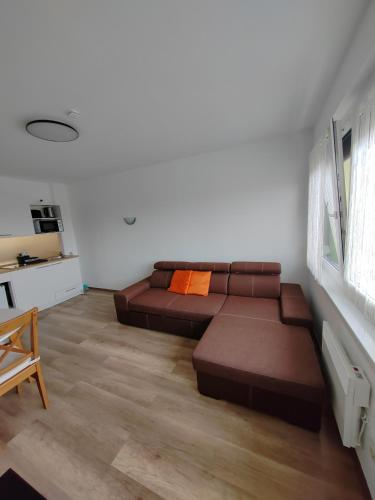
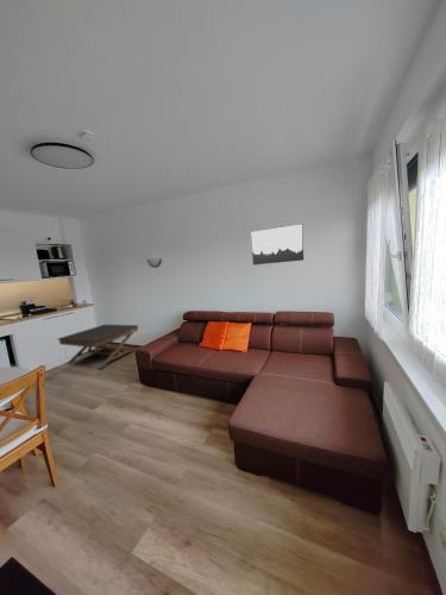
+ wall art [250,223,304,265]
+ coffee table [56,324,139,370]
